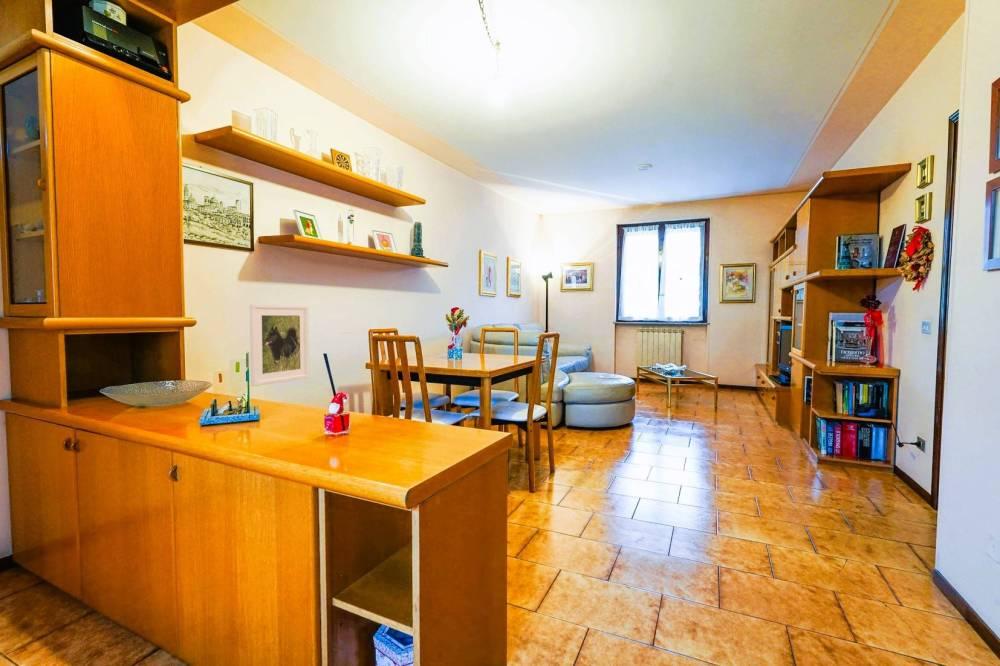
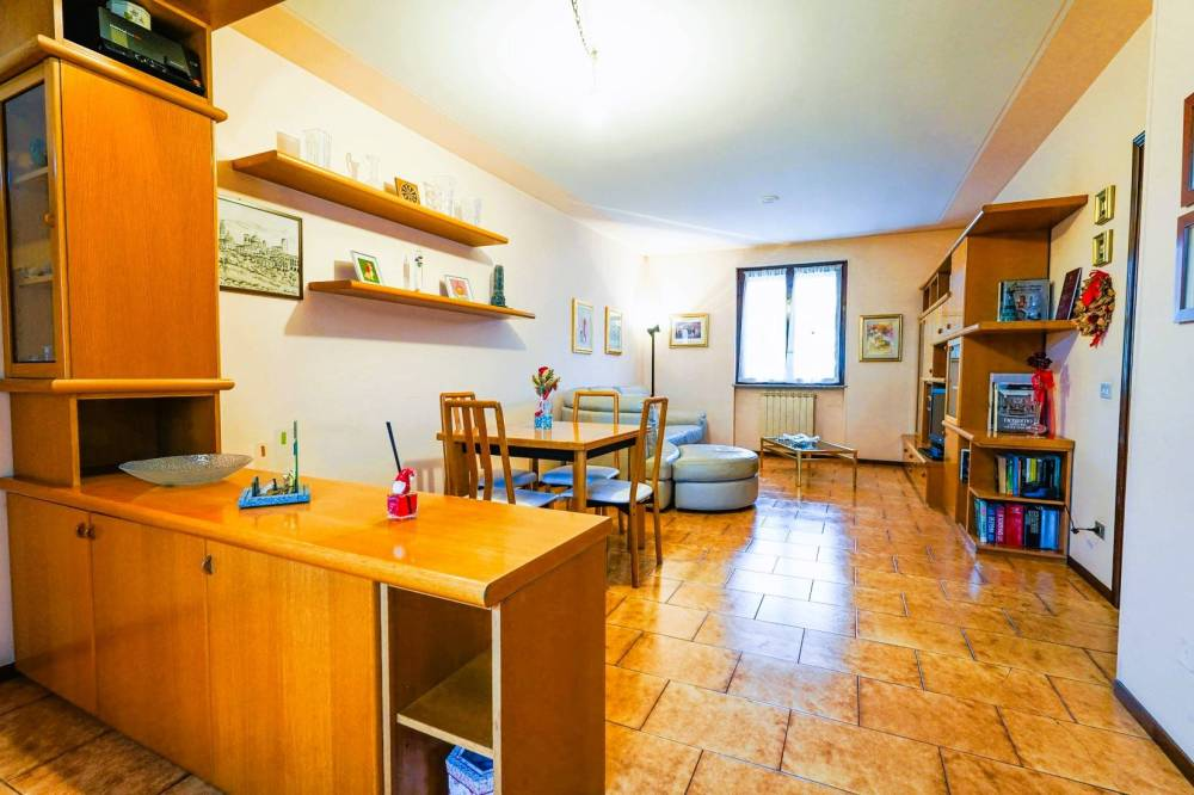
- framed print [249,303,310,387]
